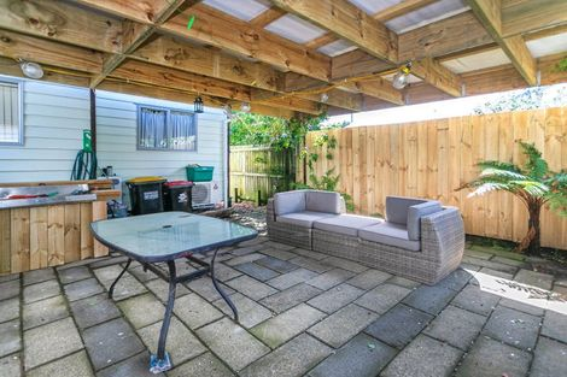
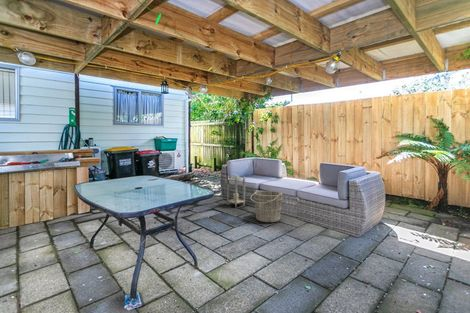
+ lantern [226,174,246,207]
+ bucket [250,189,283,223]
